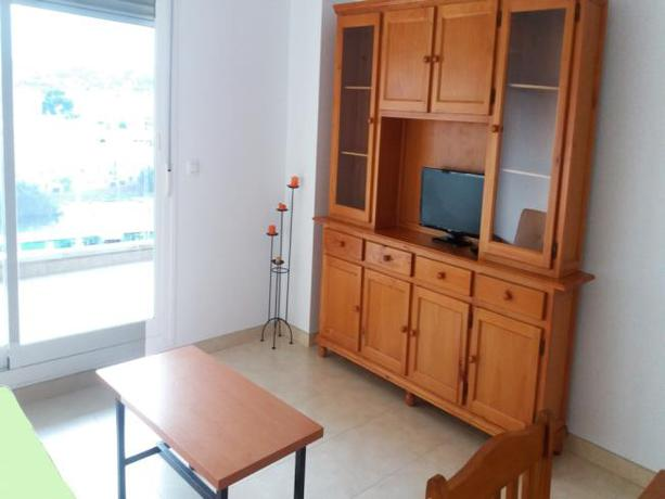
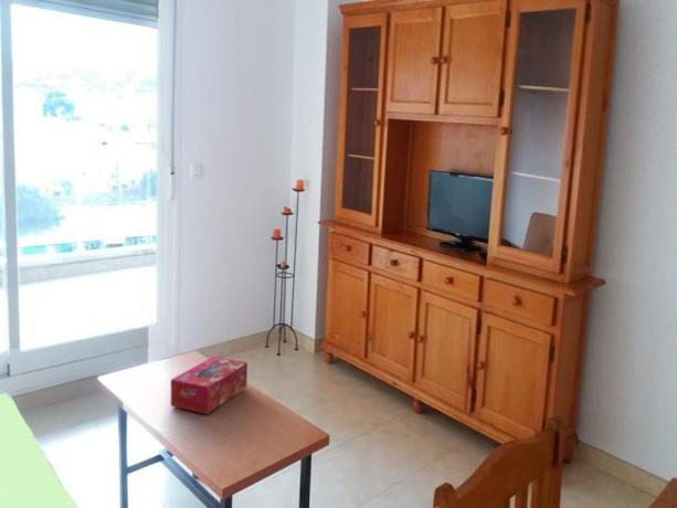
+ tissue box [170,356,248,415]
